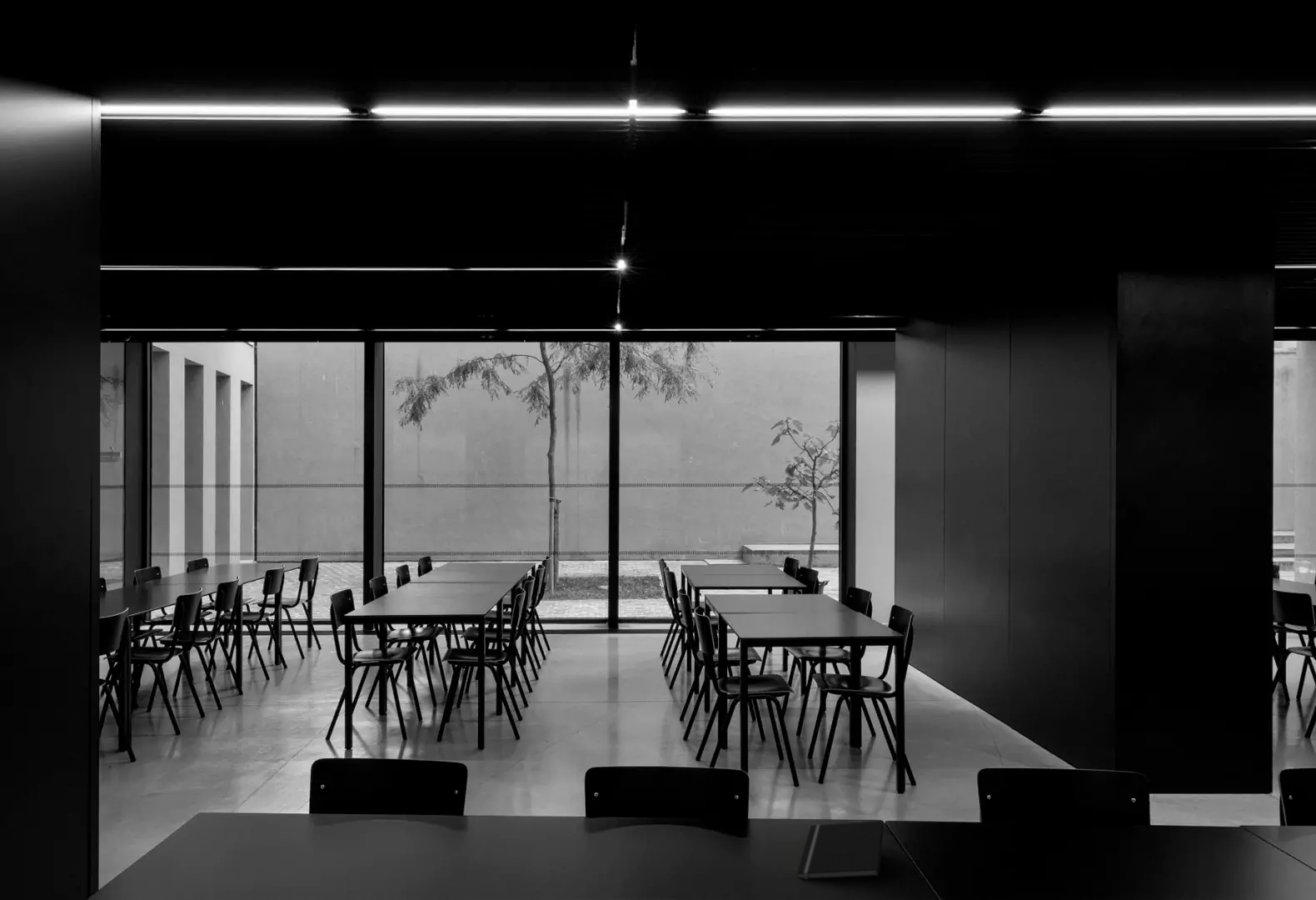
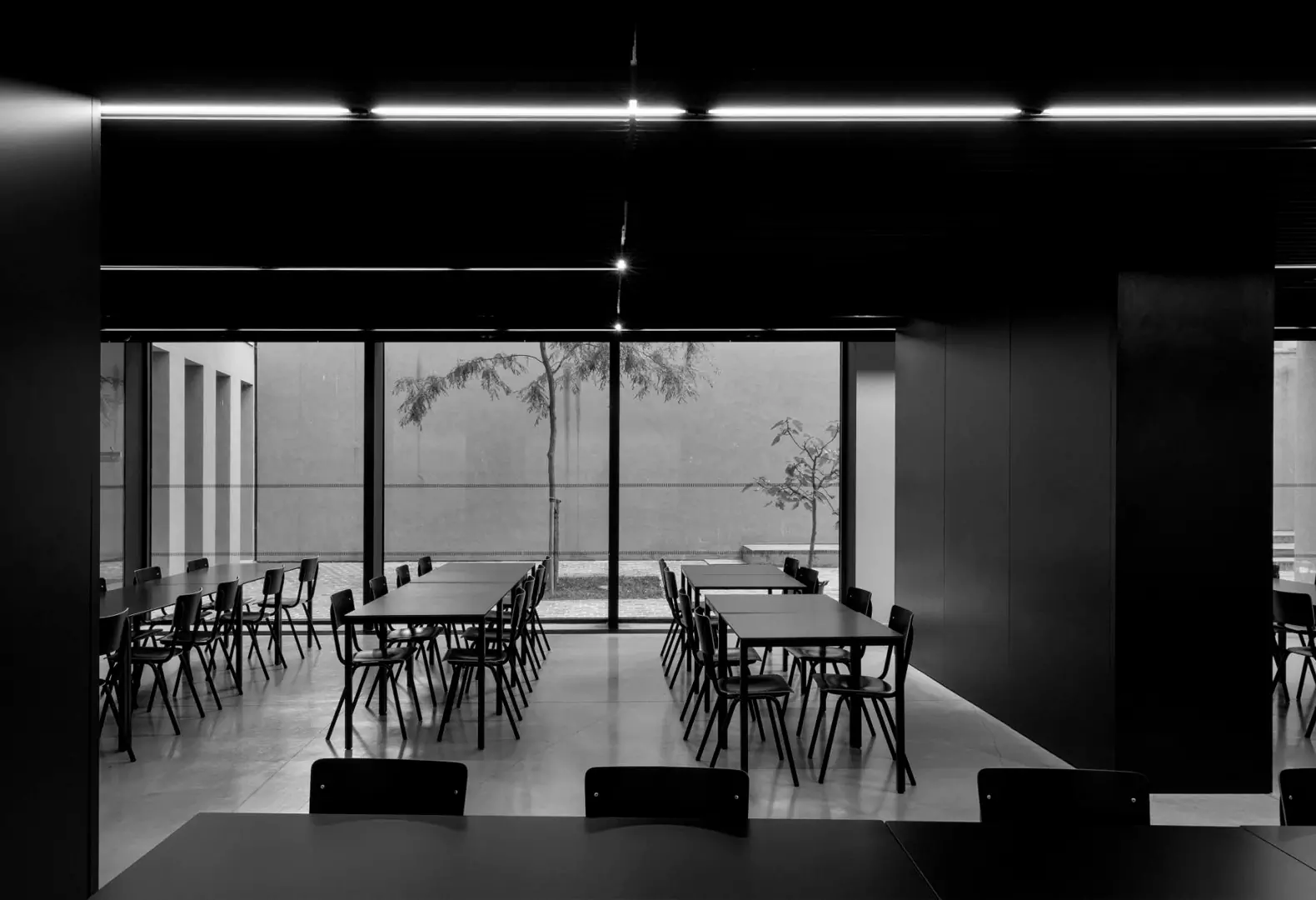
- notepad [796,820,885,880]
